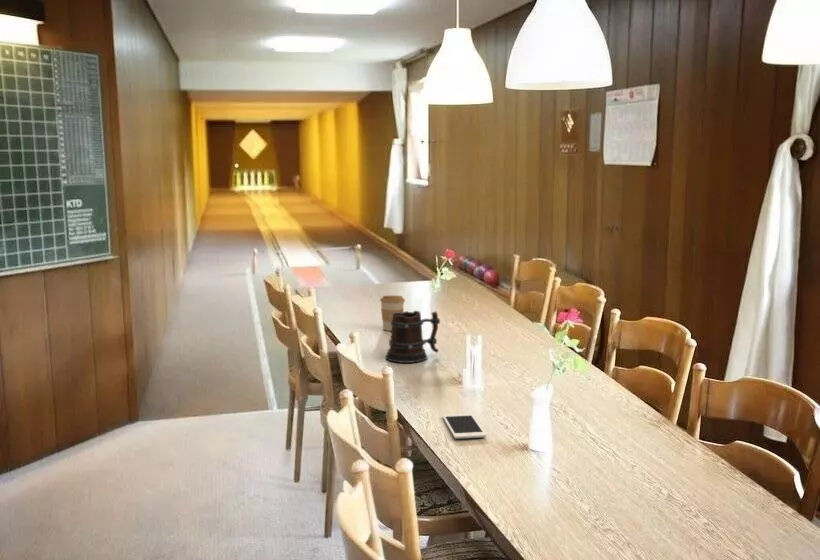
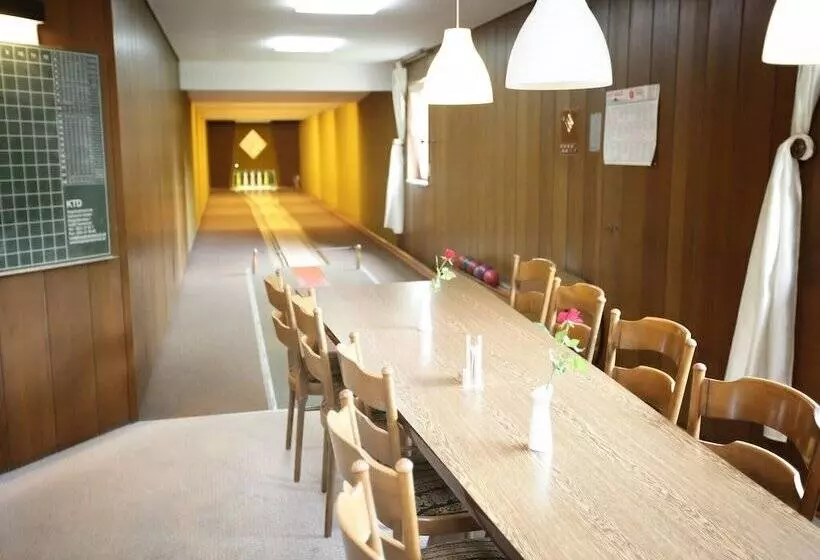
- coffee cup [379,295,406,332]
- cell phone [442,413,487,440]
- beer mug [385,310,441,364]
